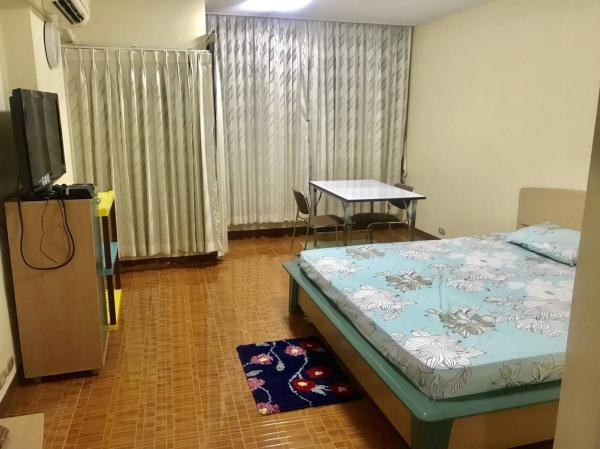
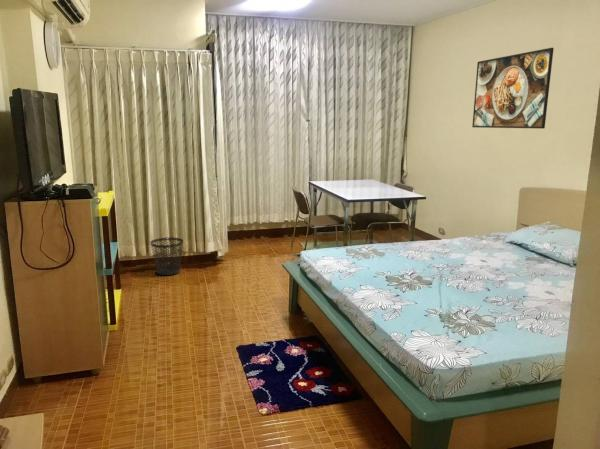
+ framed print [471,47,555,130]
+ wastebasket [149,236,184,276]
